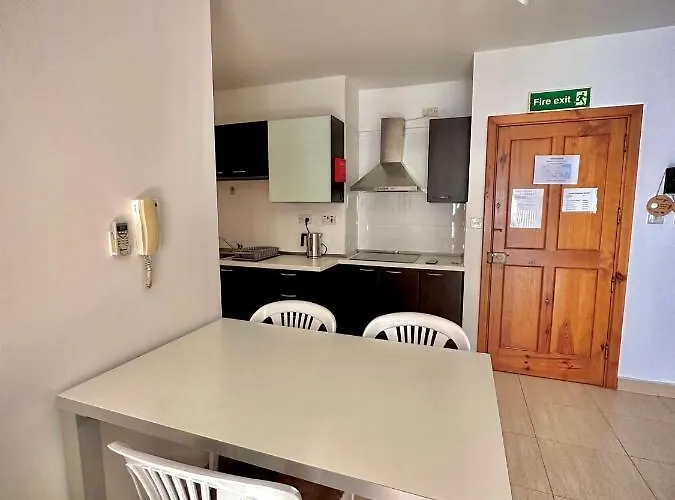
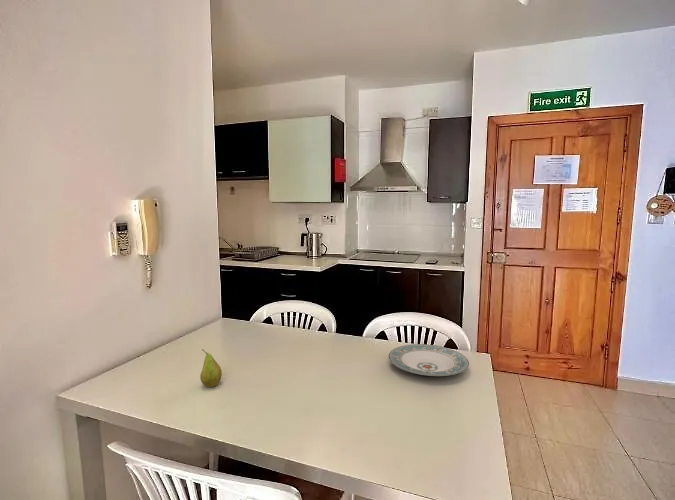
+ fruit [199,348,223,388]
+ plate [388,343,470,377]
